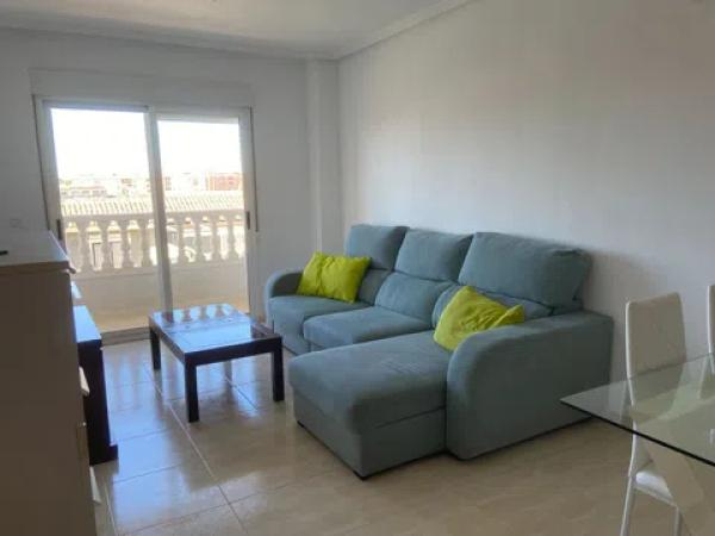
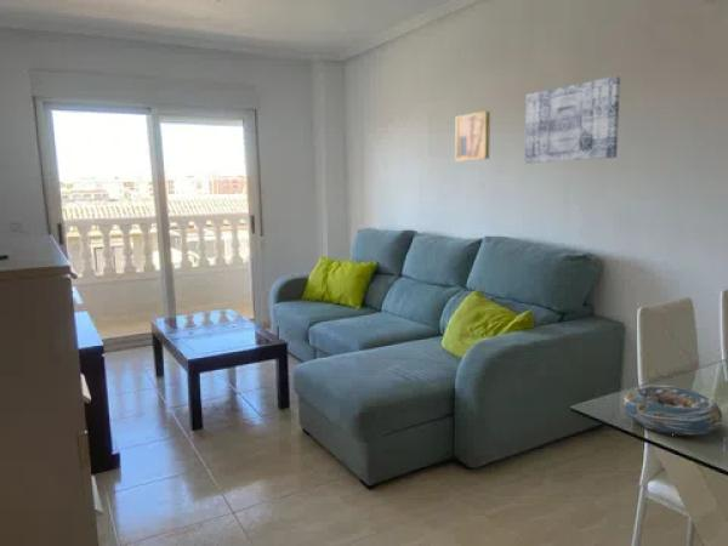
+ decorative bowl [622,385,723,437]
+ wall art [524,75,621,165]
+ wall art [454,110,491,163]
